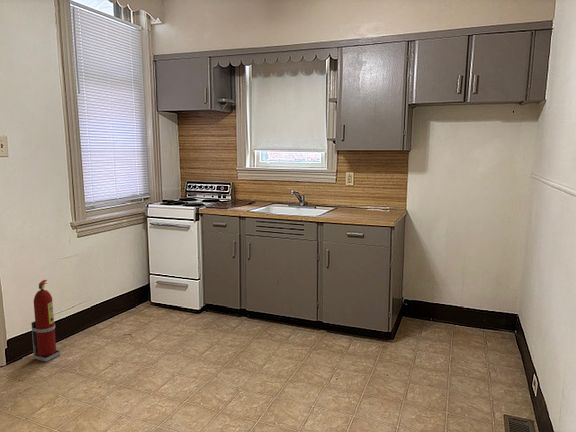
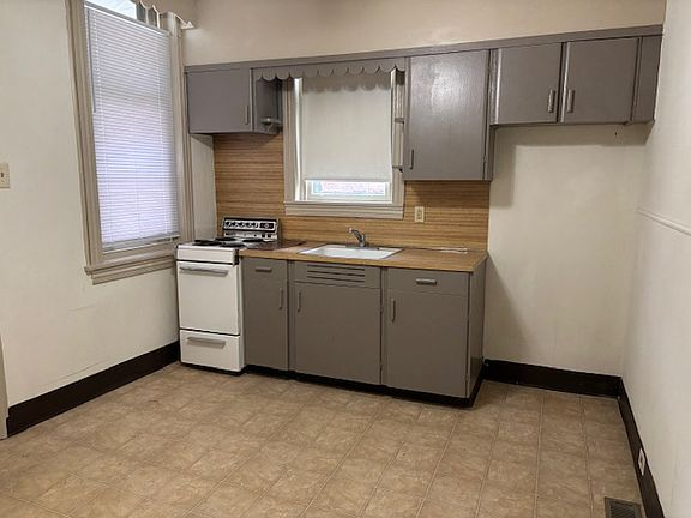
- fire extinguisher [30,279,61,363]
